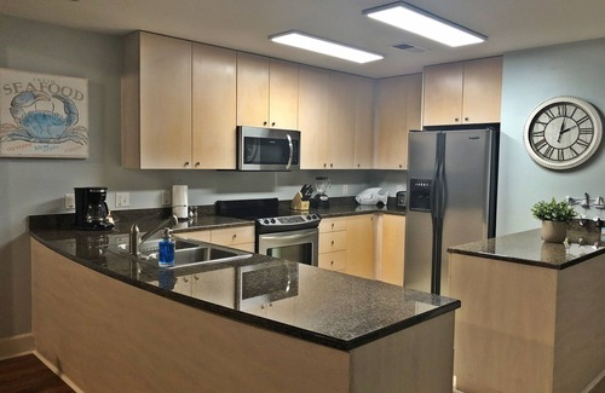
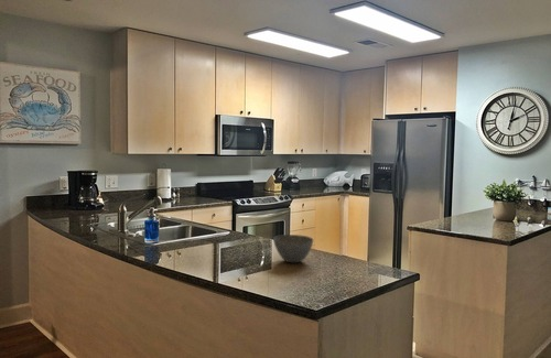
+ bowl [272,234,314,263]
